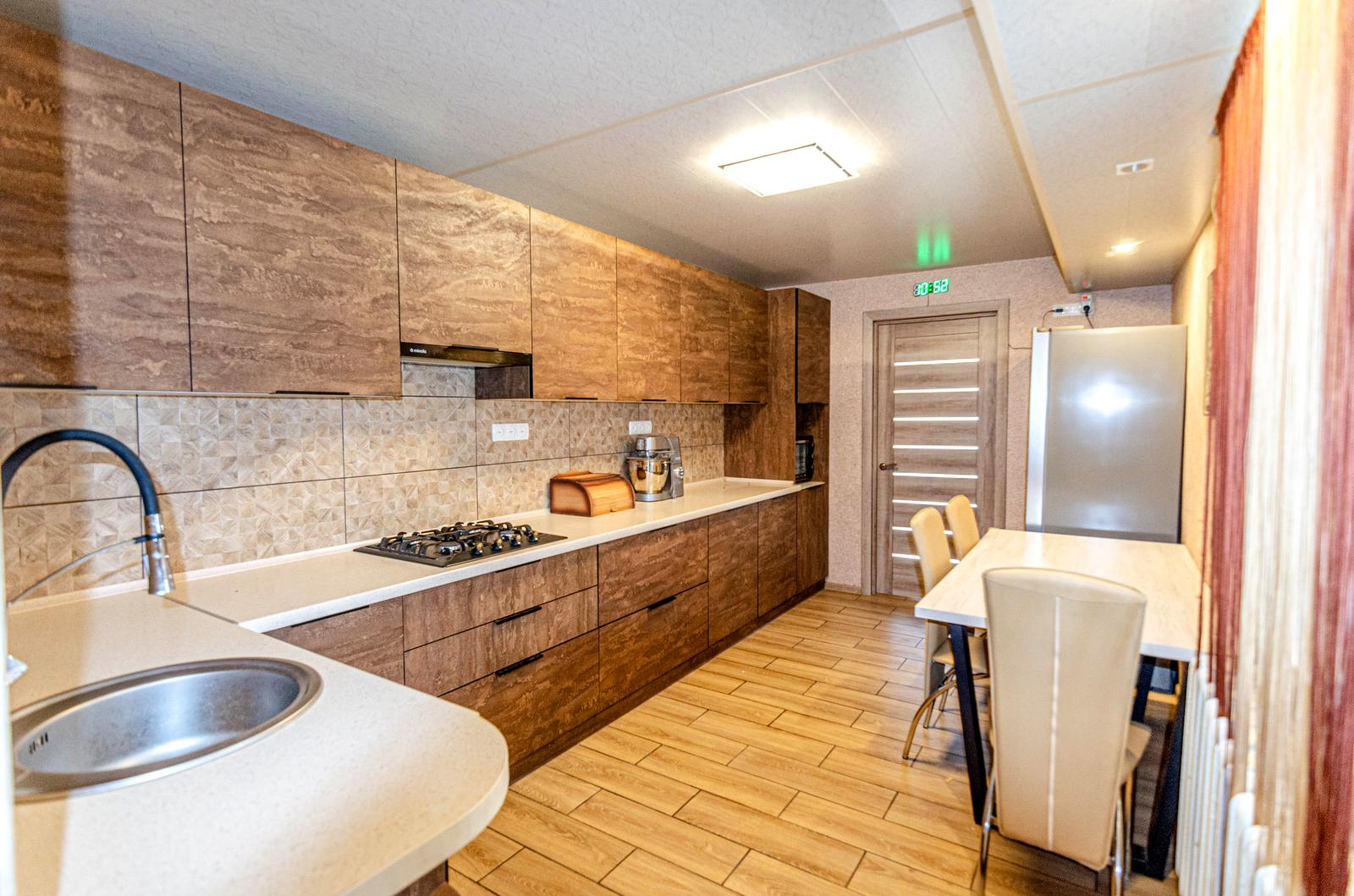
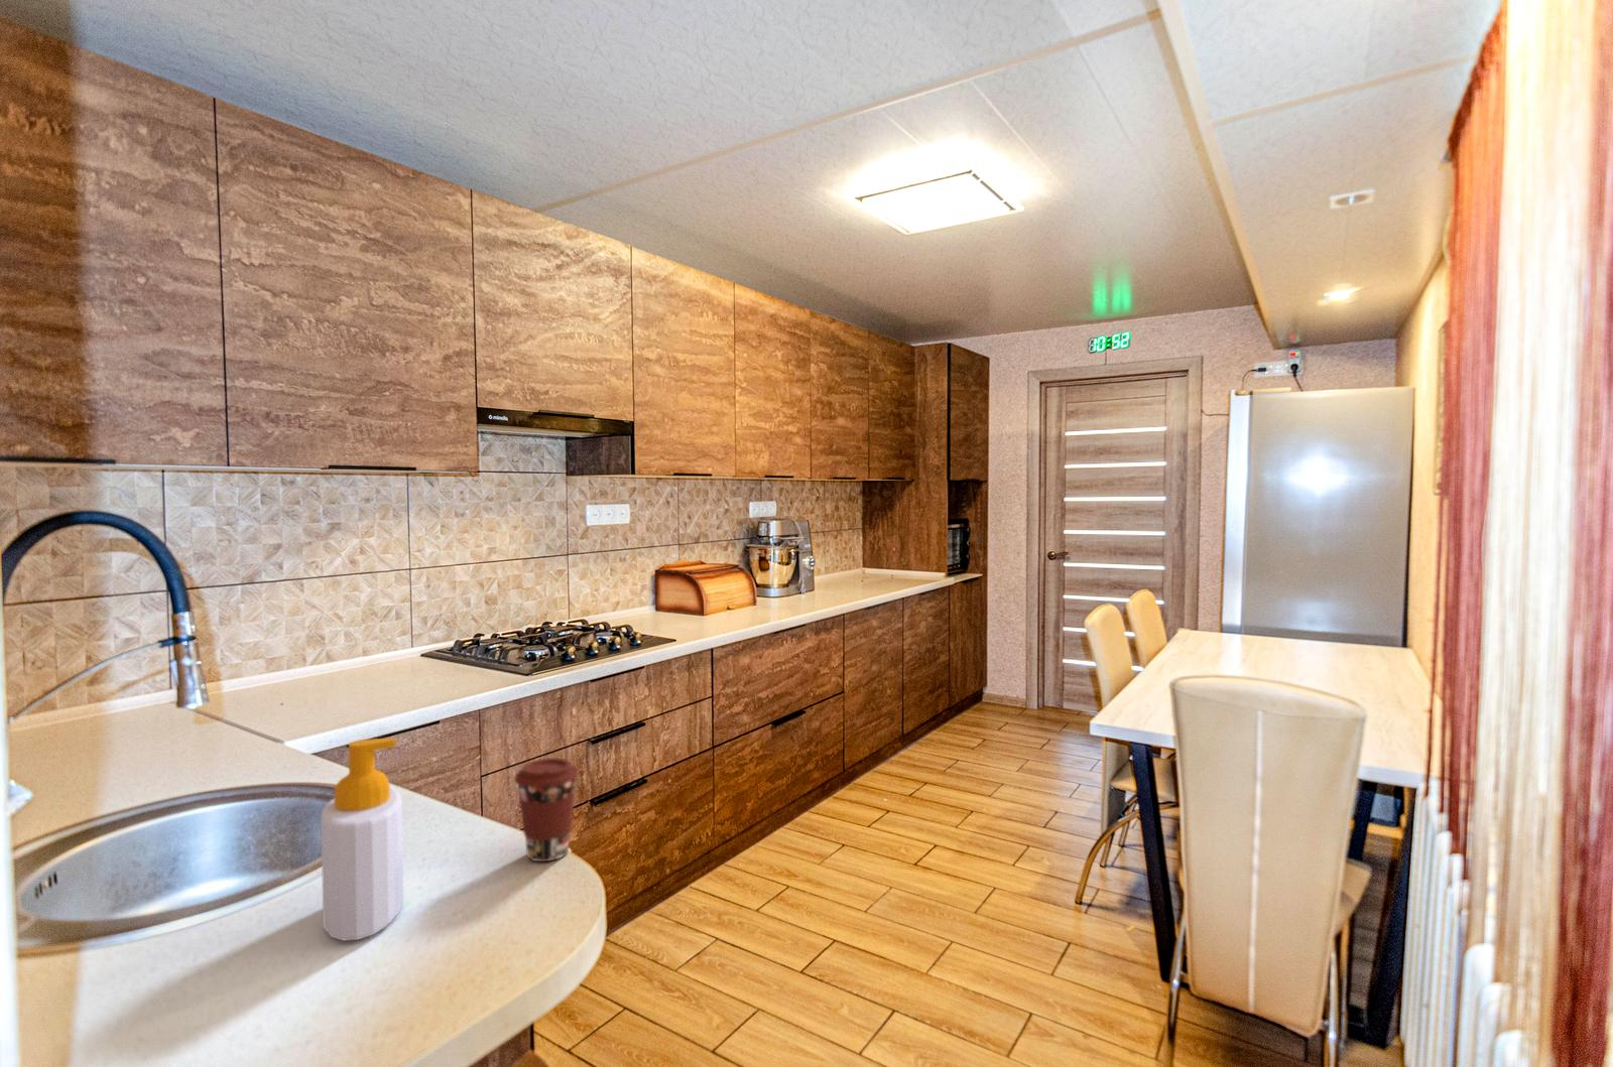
+ coffee cup [513,756,580,862]
+ soap bottle [320,736,404,941]
